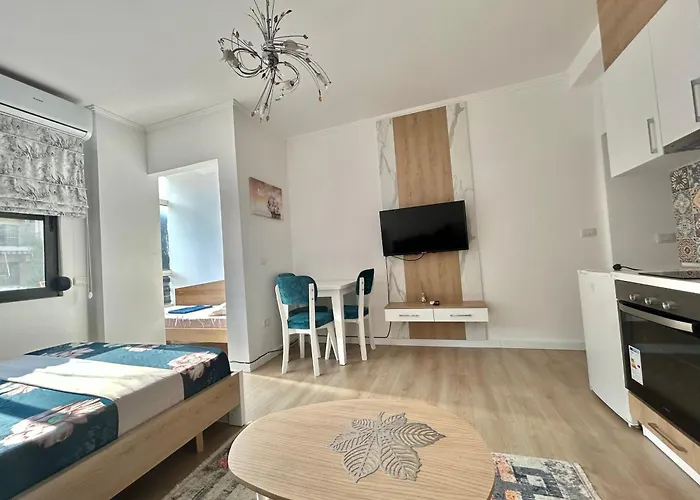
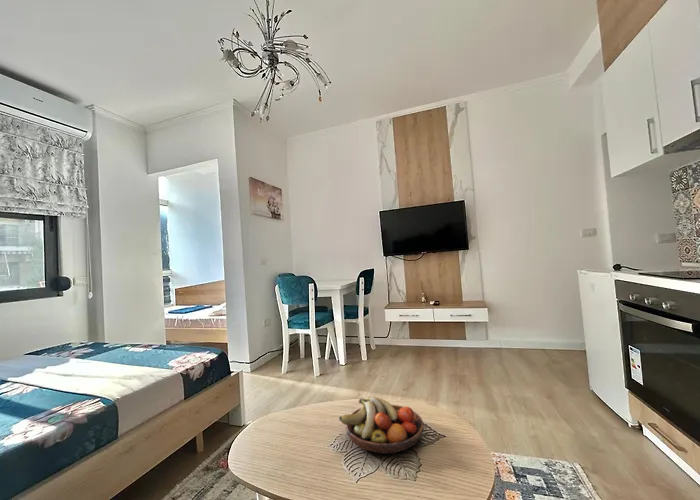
+ fruit bowl [338,396,425,455]
